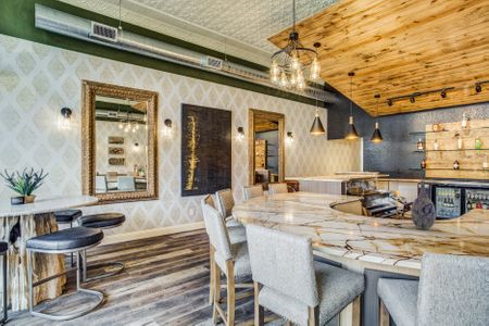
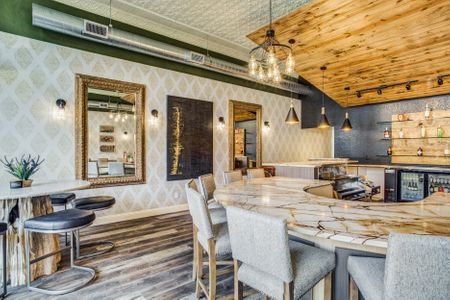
- vase [410,179,437,230]
